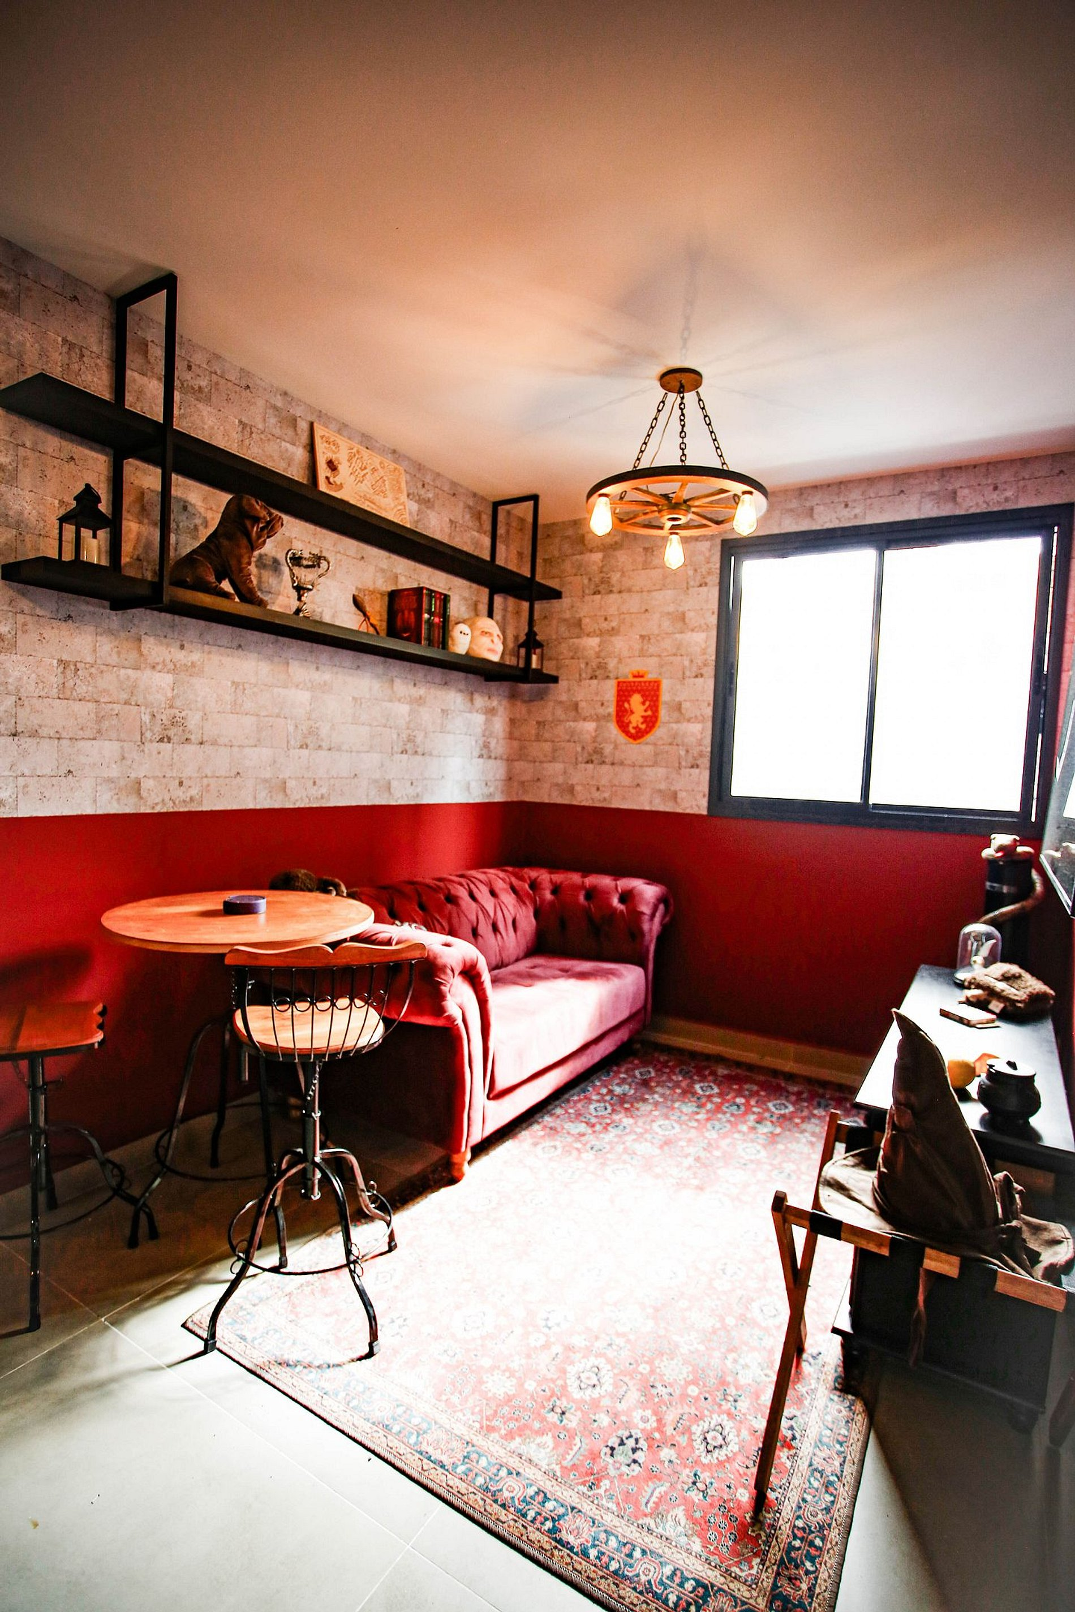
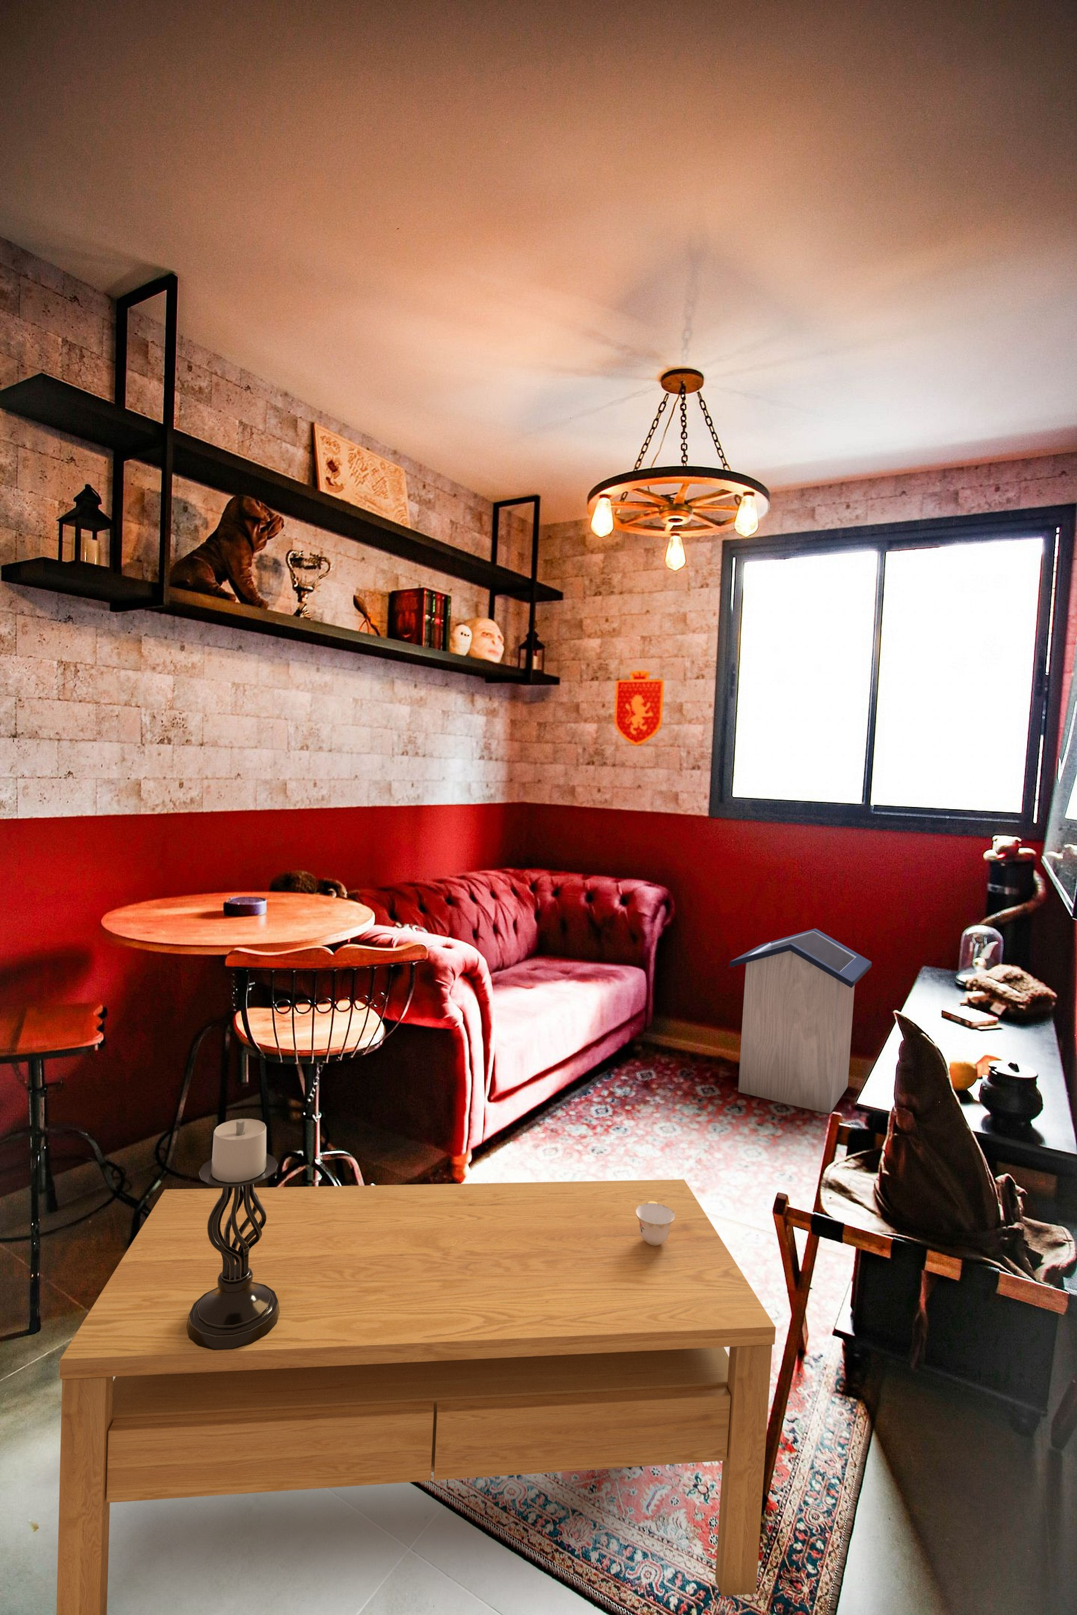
+ trash can [728,928,873,1114]
+ candle holder [186,1118,279,1351]
+ coffee table [56,1179,776,1615]
+ teacup [636,1202,676,1246]
